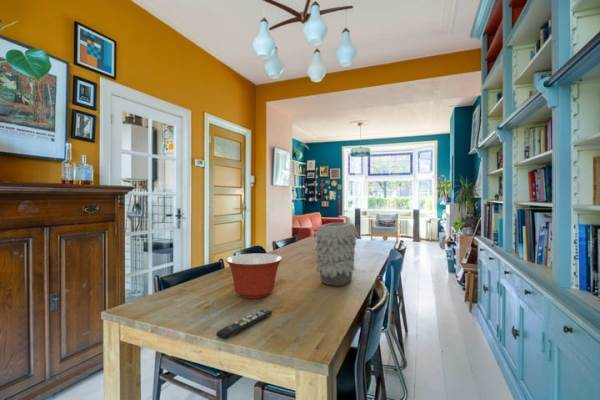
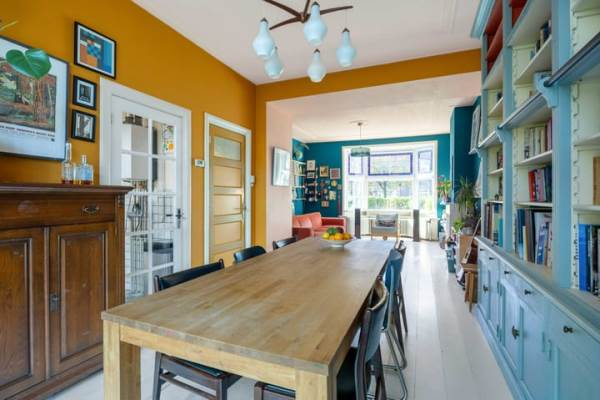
- mixing bowl [225,252,284,299]
- remote control [215,308,273,341]
- vase [314,222,360,287]
